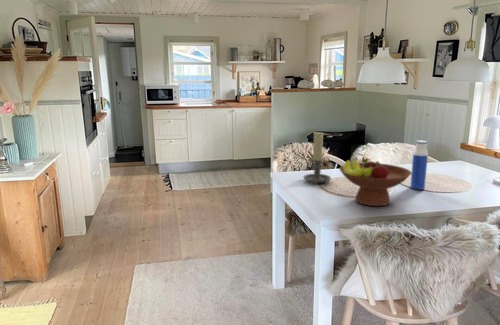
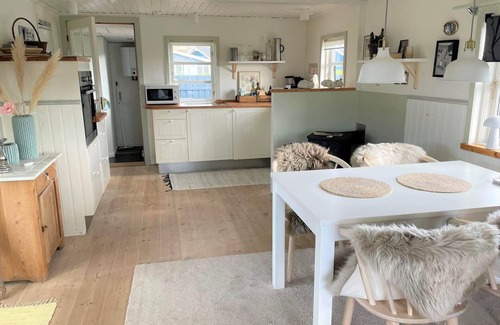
- fruit bowl [338,157,412,207]
- candle holder [303,131,332,186]
- water bottle [409,140,429,191]
